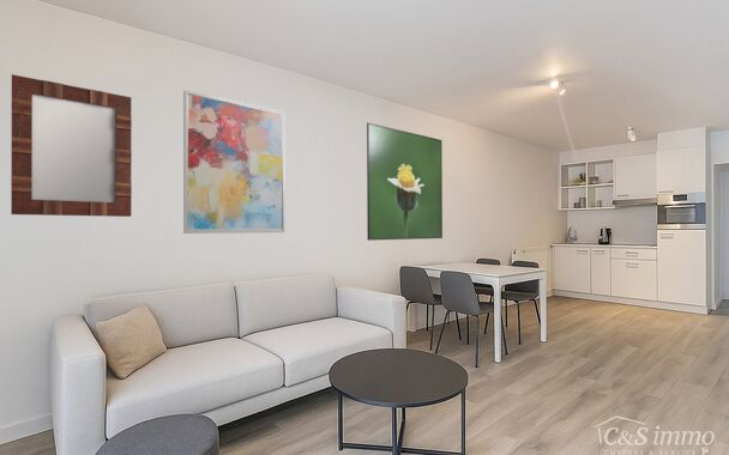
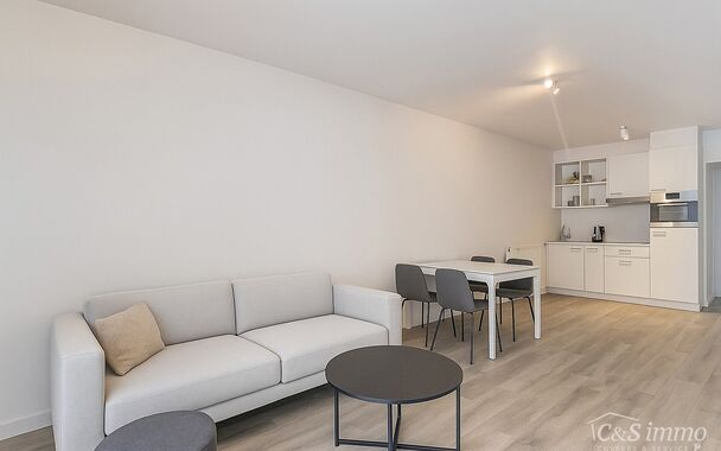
- wall art [182,89,285,235]
- home mirror [10,73,133,218]
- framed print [366,122,444,242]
